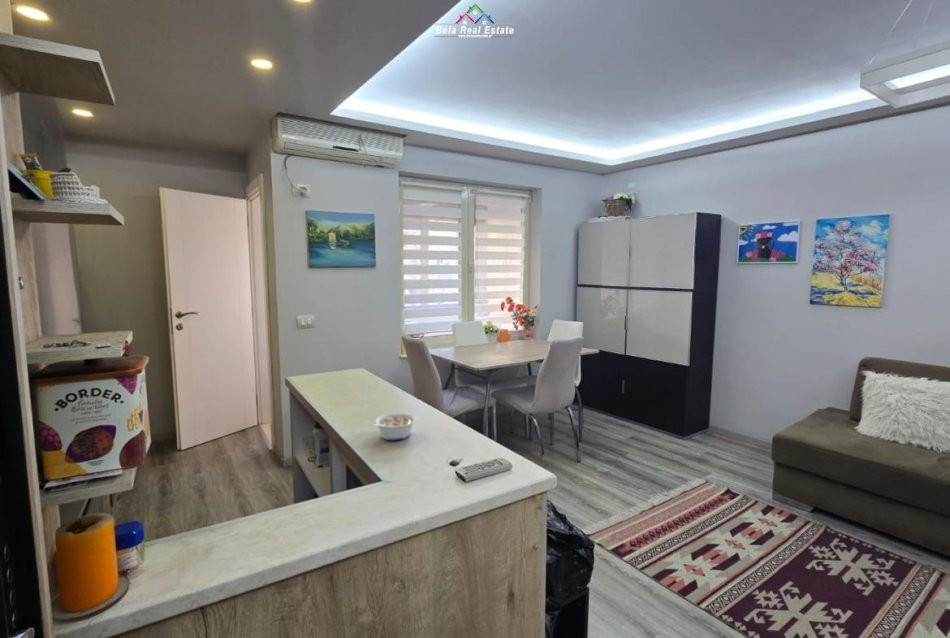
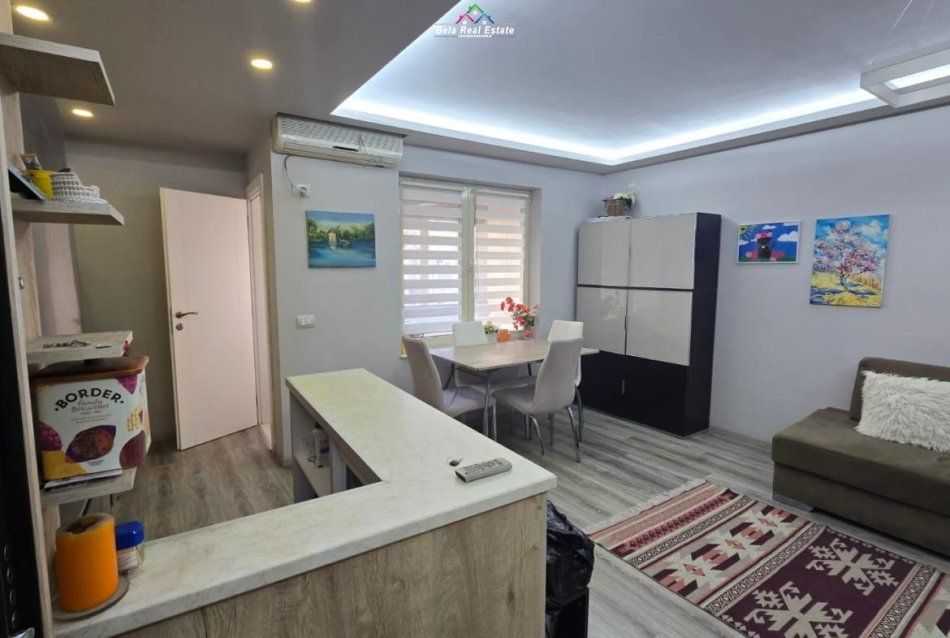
- legume [372,412,417,441]
